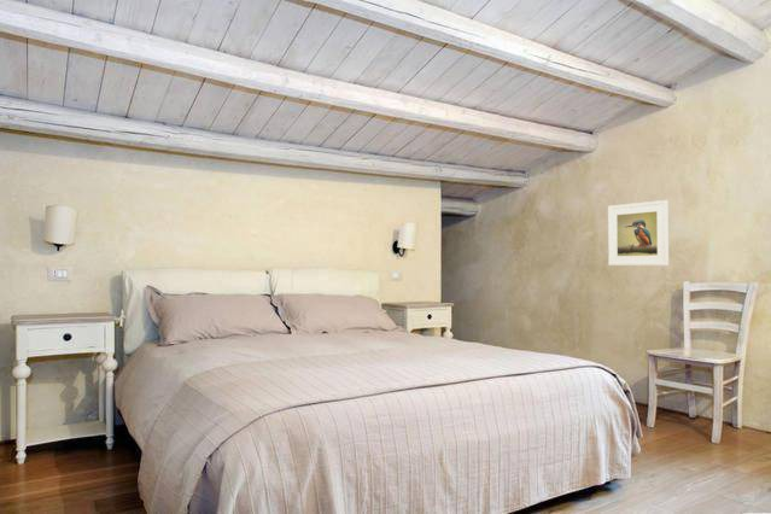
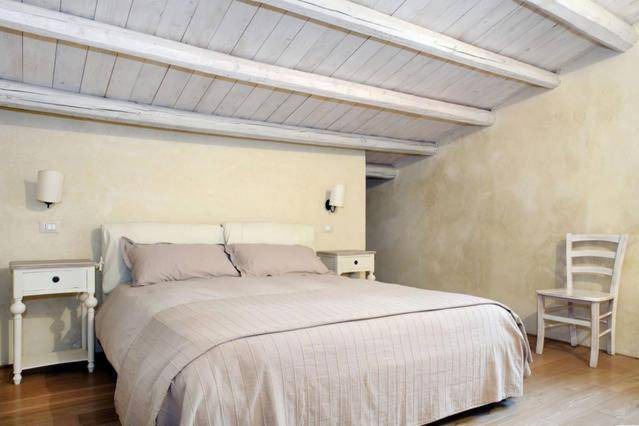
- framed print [607,199,670,267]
